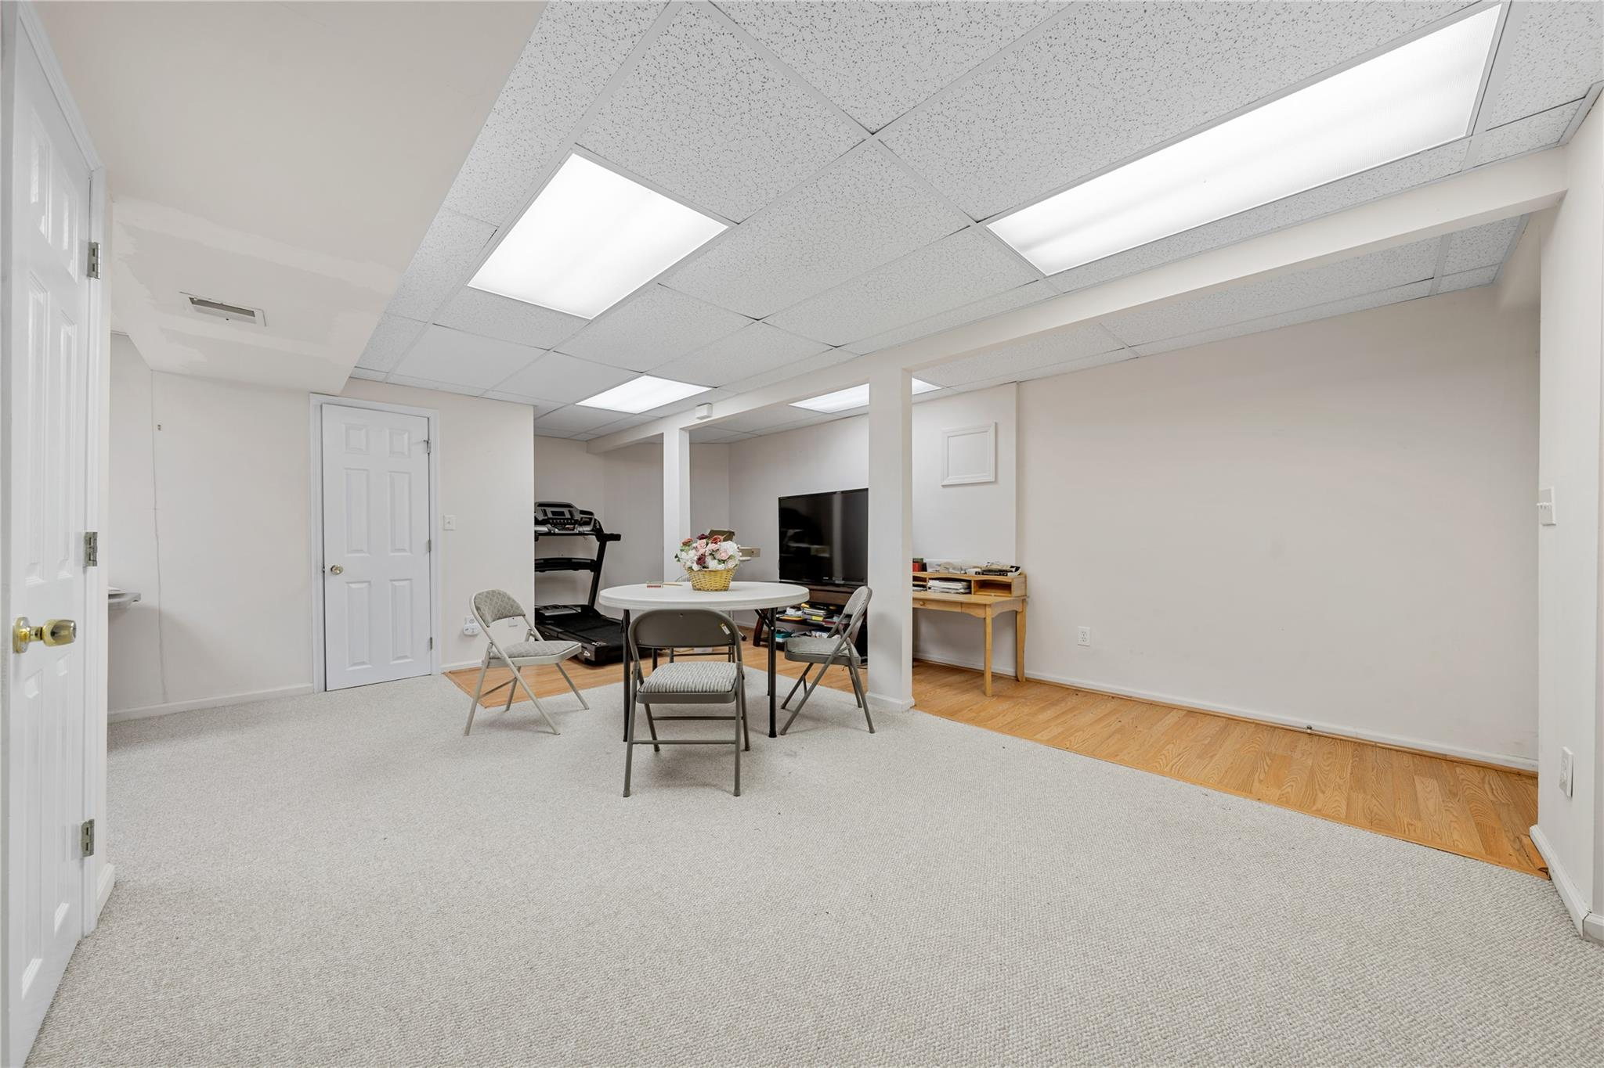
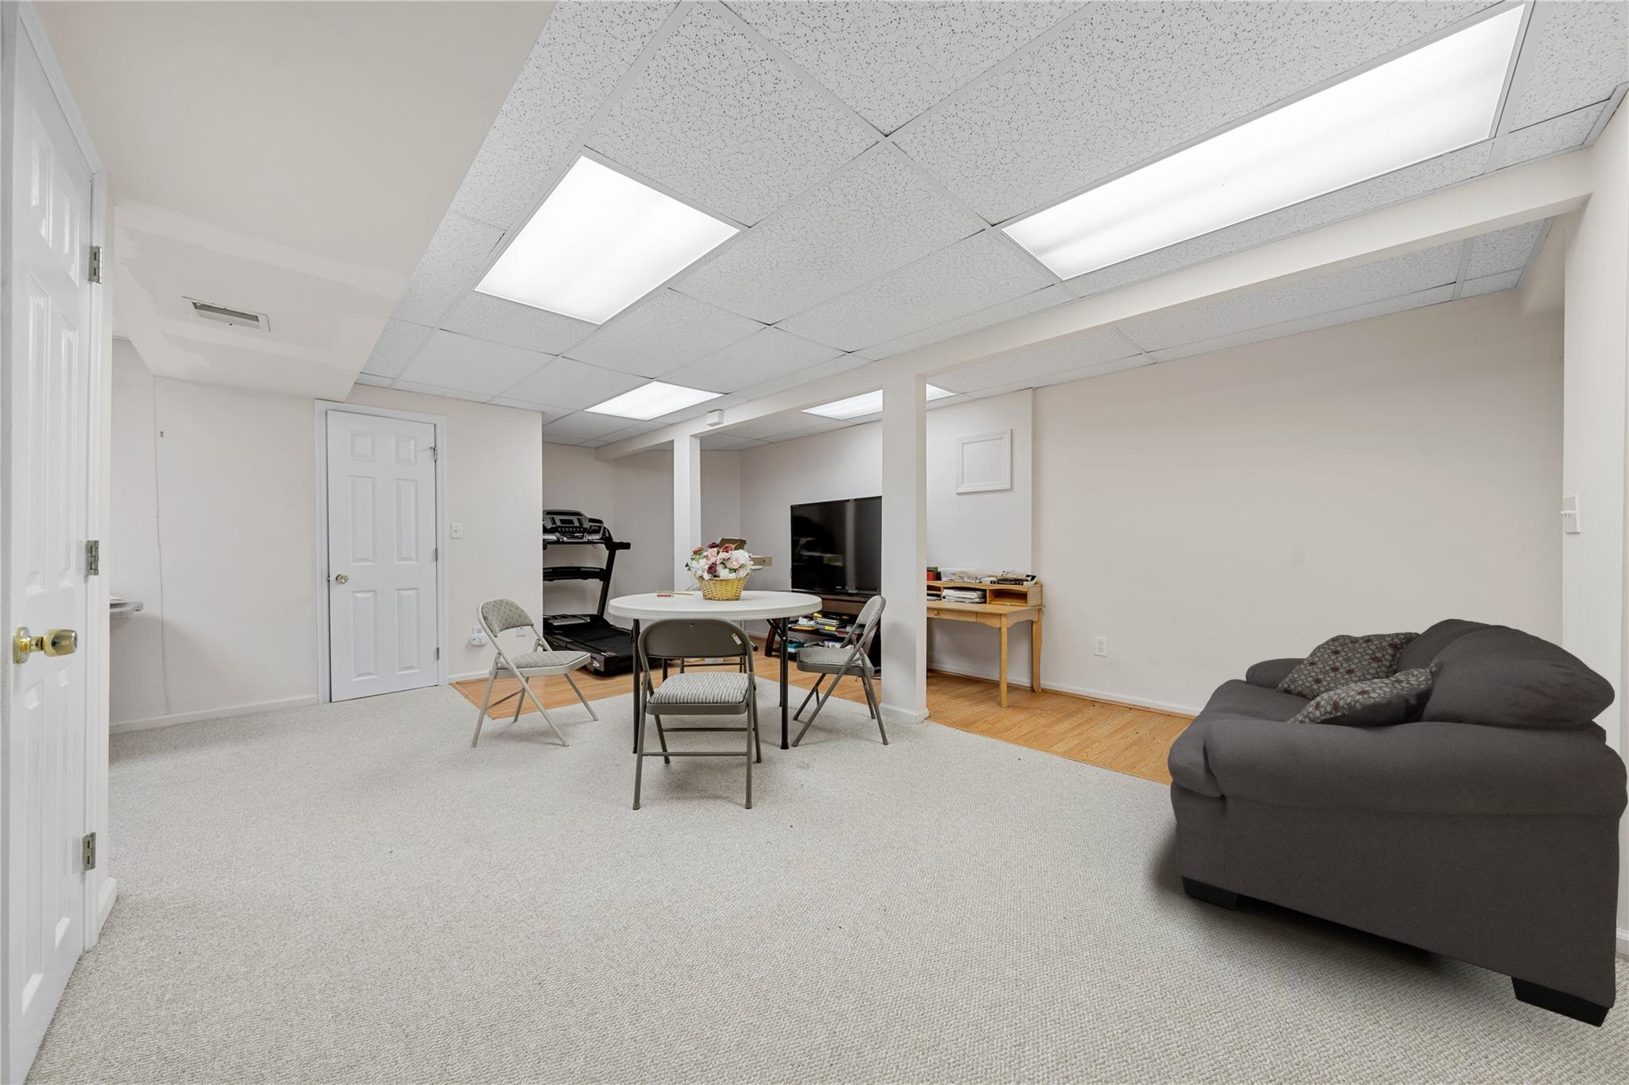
+ loveseat [1166,619,1629,1028]
